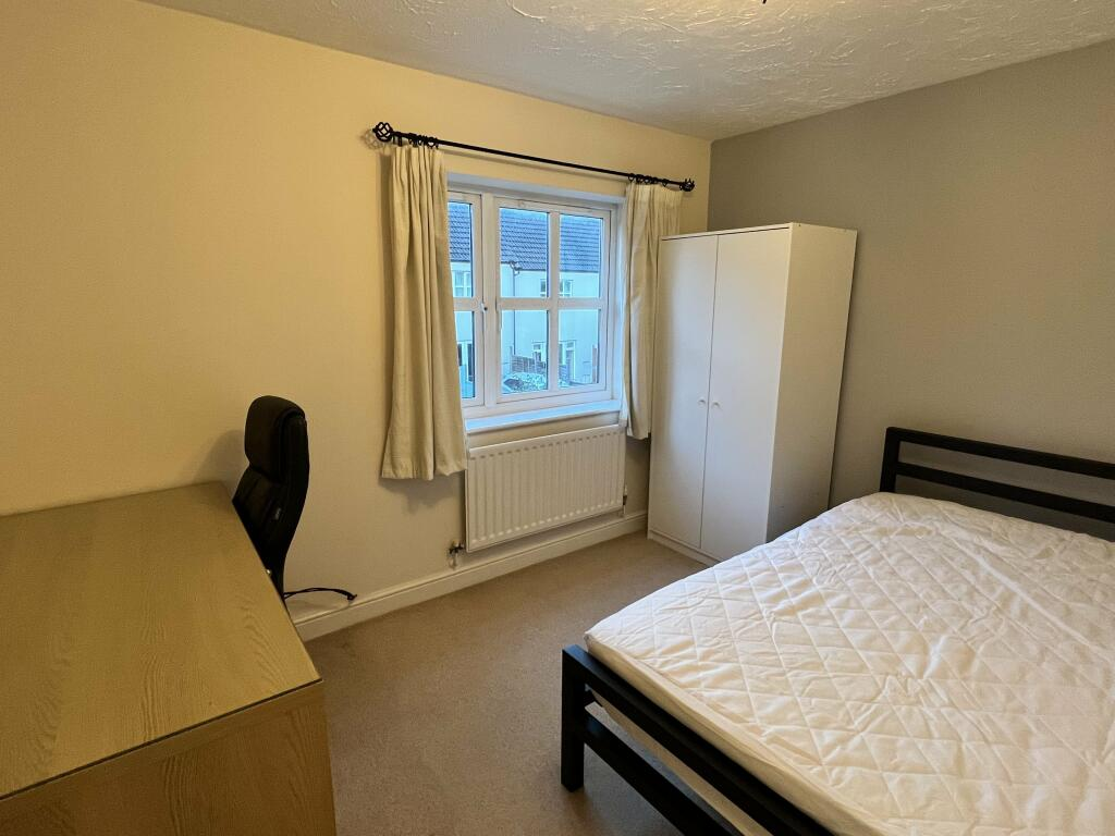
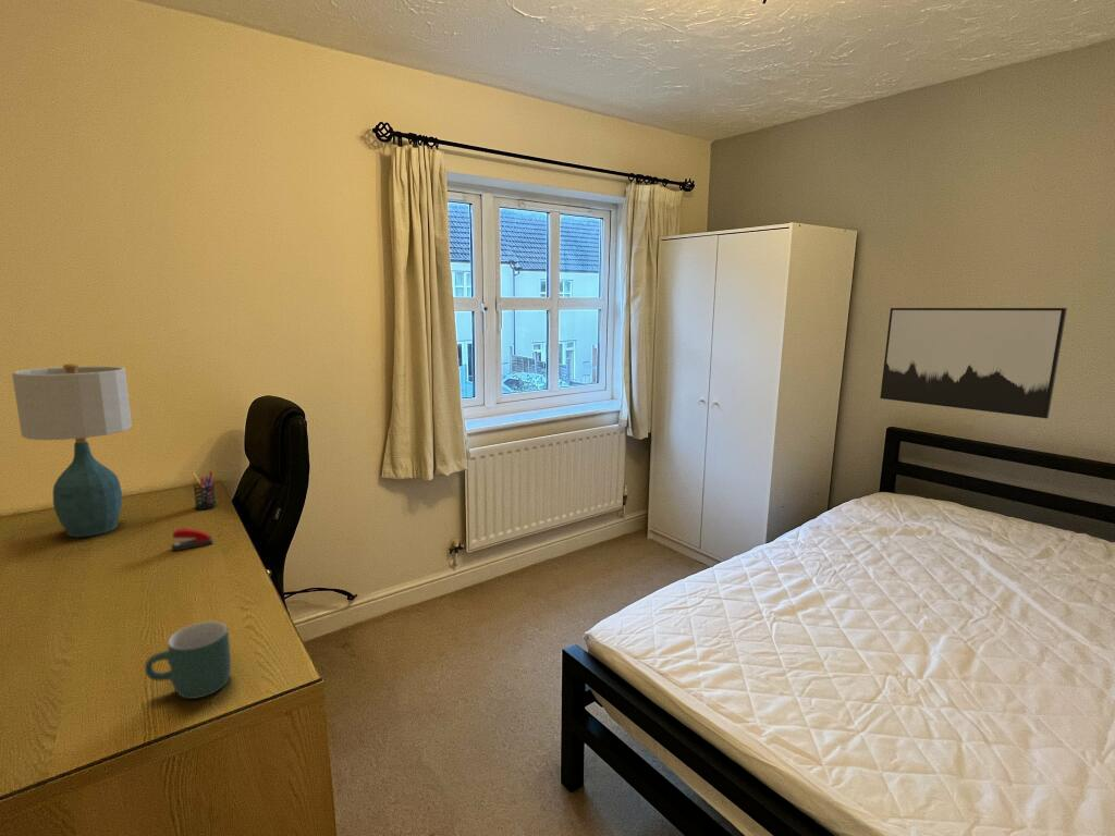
+ pen holder [191,469,218,511]
+ table lamp [11,362,133,538]
+ stapler [170,528,213,552]
+ wall art [879,307,1068,419]
+ mug [144,620,232,700]
